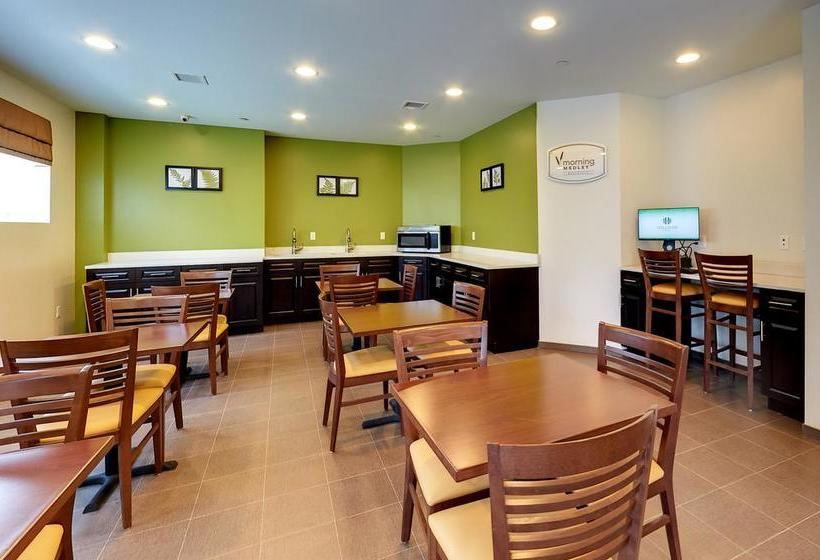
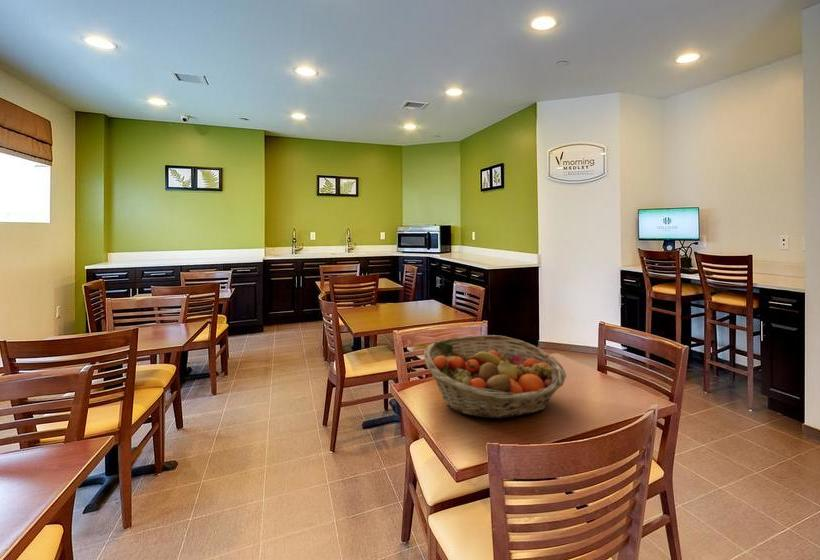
+ fruit basket [423,334,567,419]
